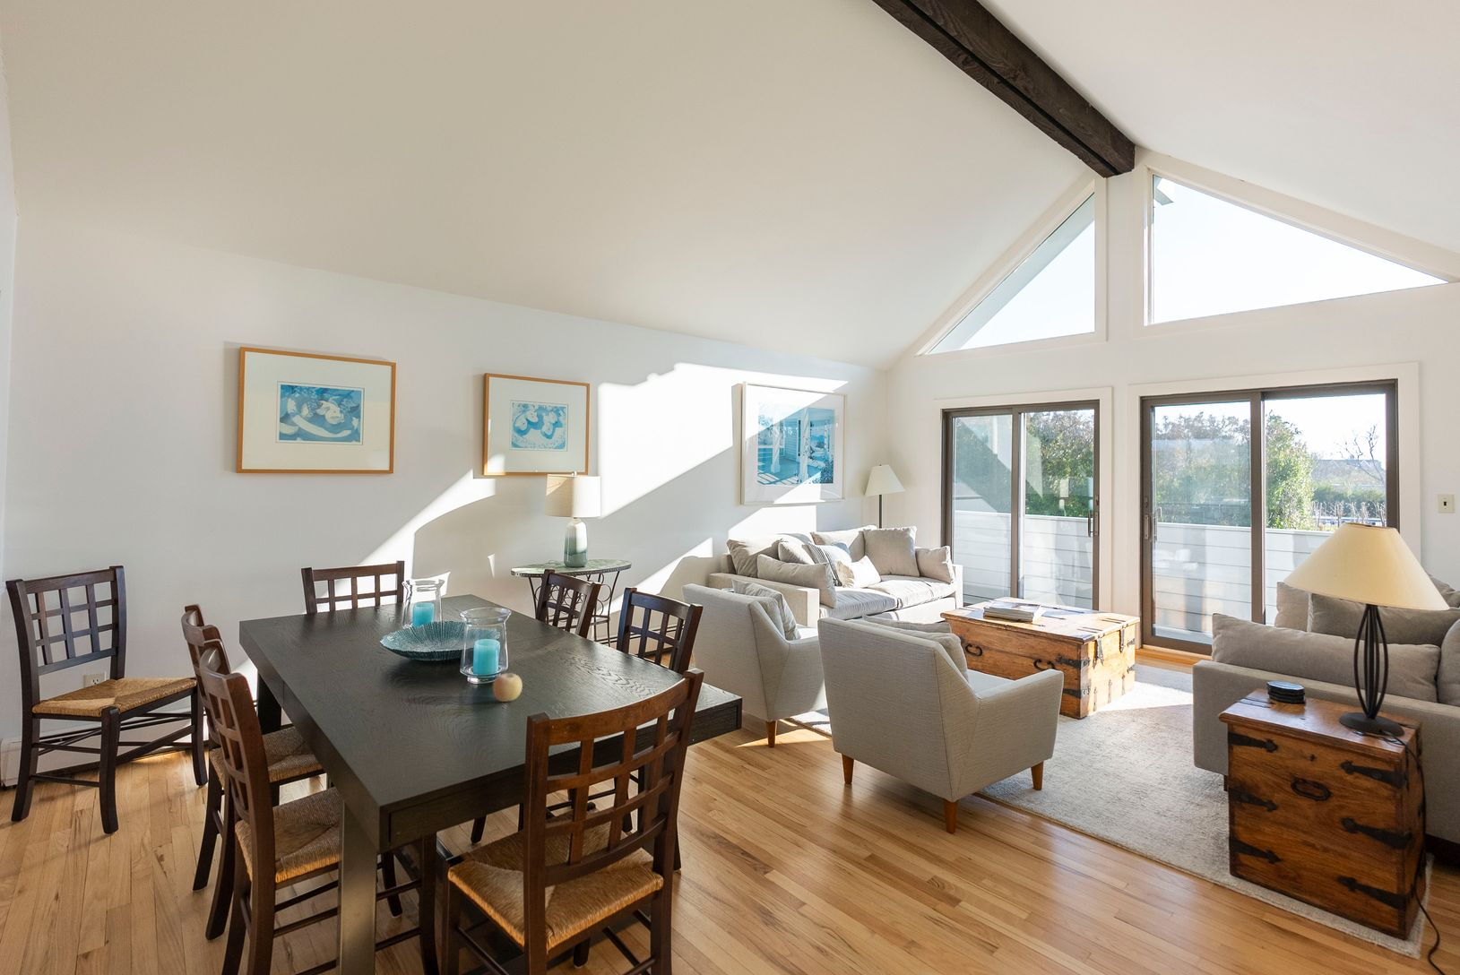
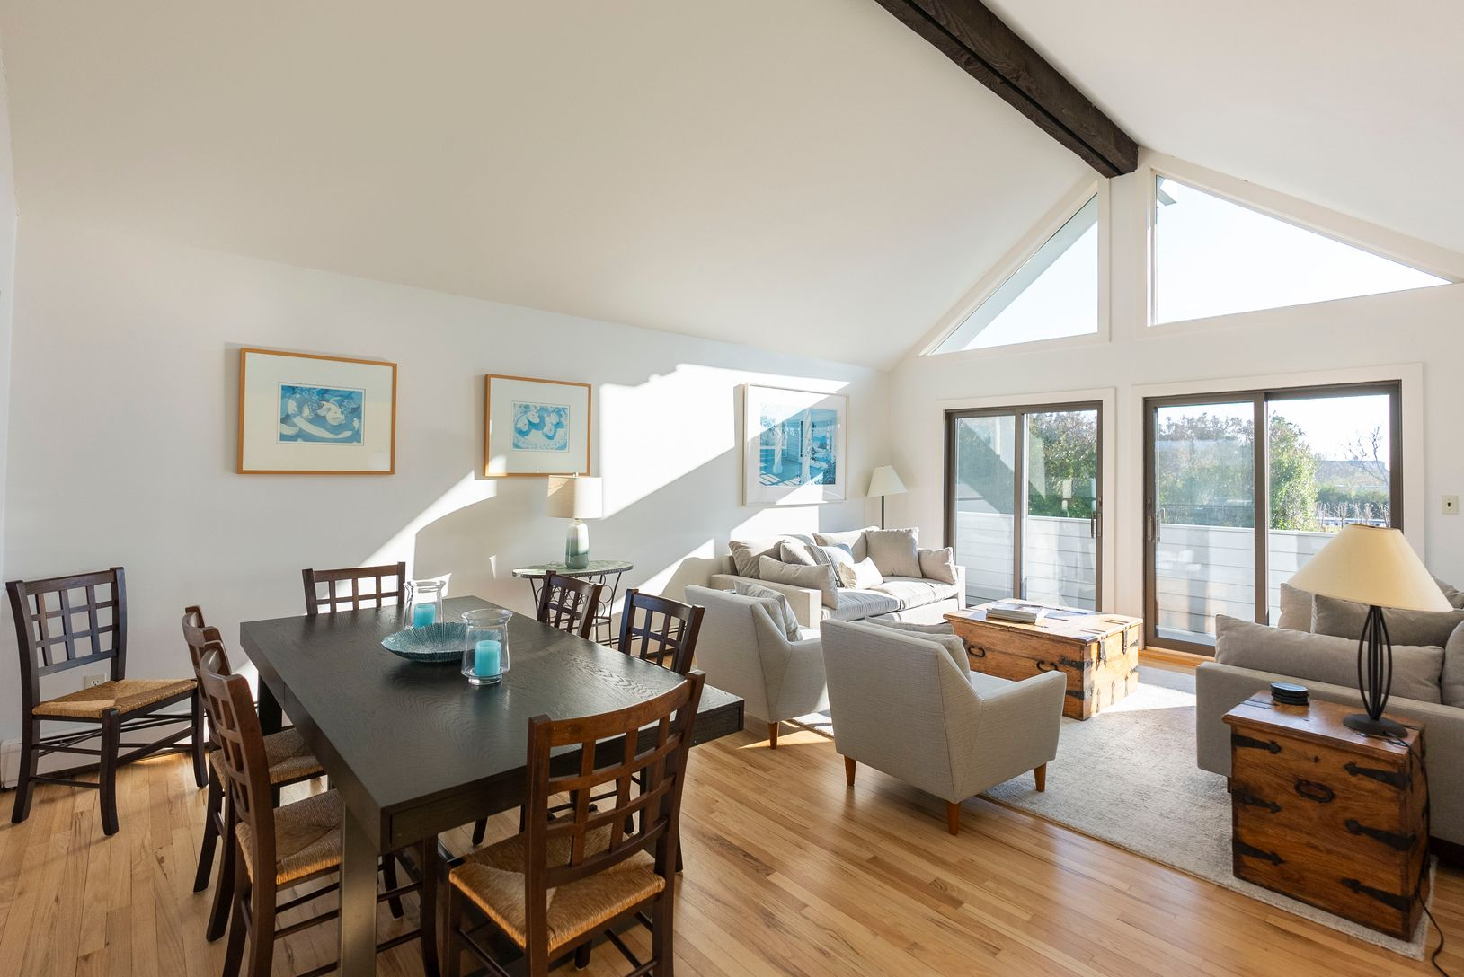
- fruit [492,668,523,703]
